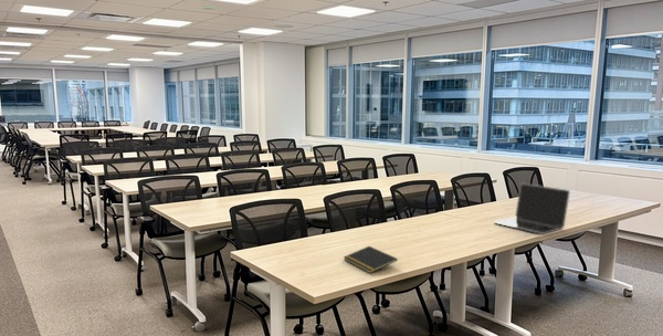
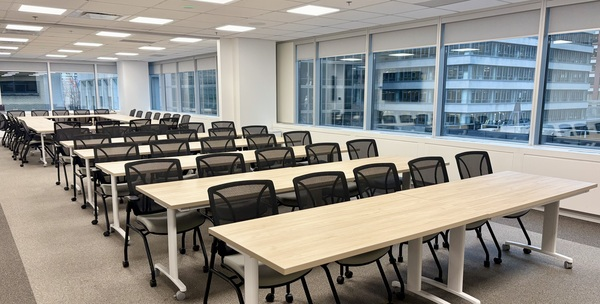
- notepad [343,245,399,274]
- laptop [493,182,571,235]
